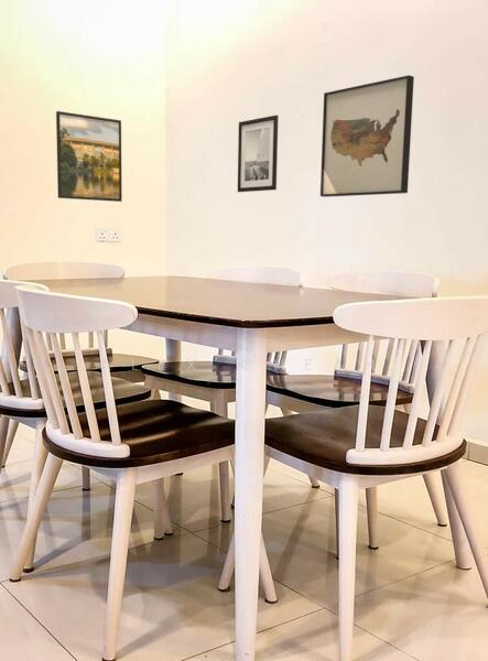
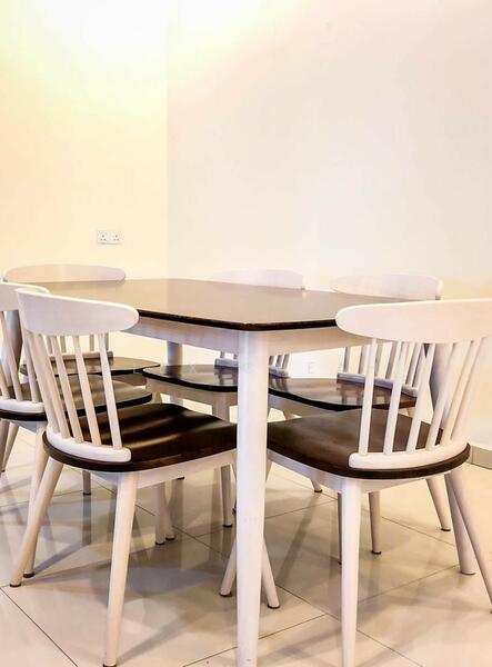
- wall art [319,74,415,198]
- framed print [55,110,123,203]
- wall art [237,115,280,193]
